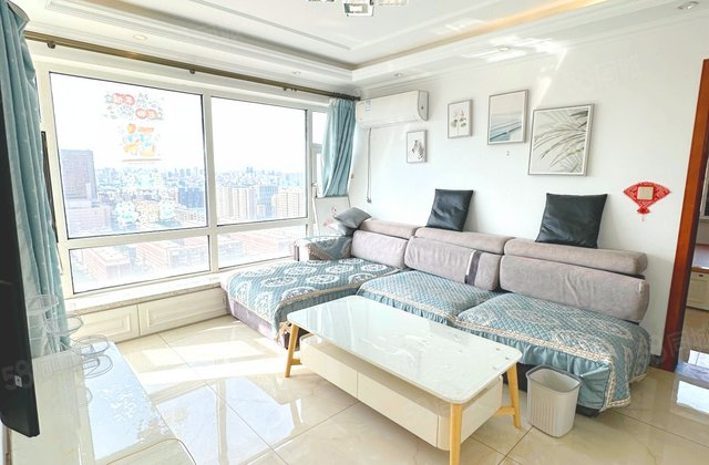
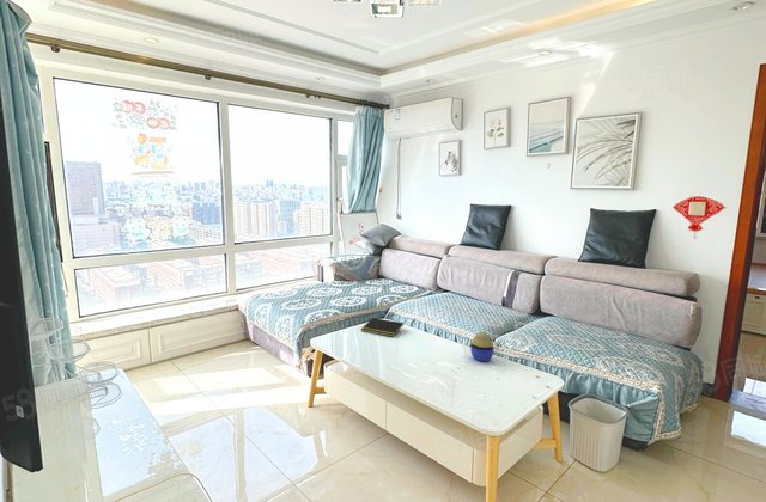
+ decorative egg [469,331,496,362]
+ notepad [360,317,405,338]
